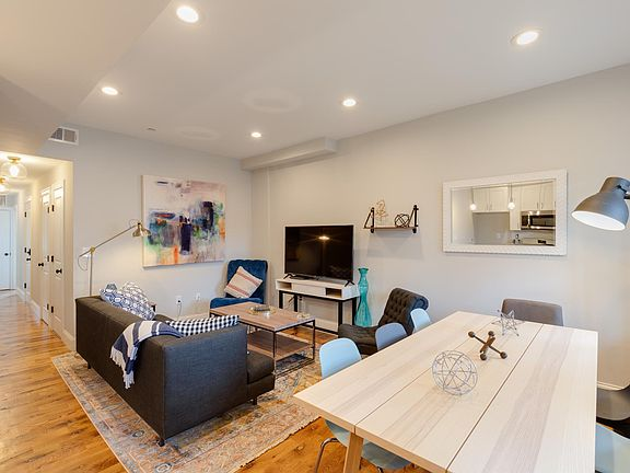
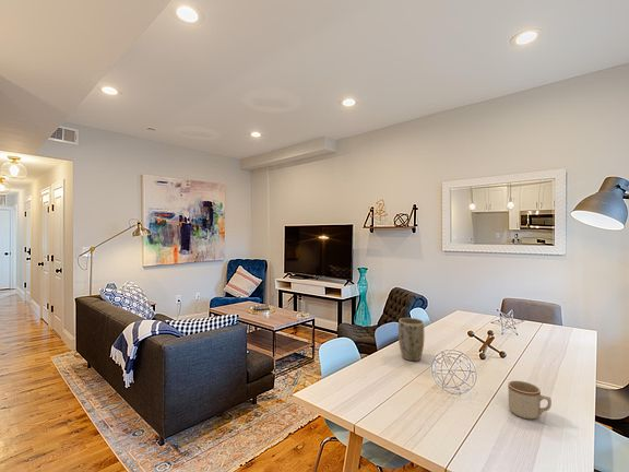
+ mug [507,380,553,421]
+ plant pot [397,317,425,362]
